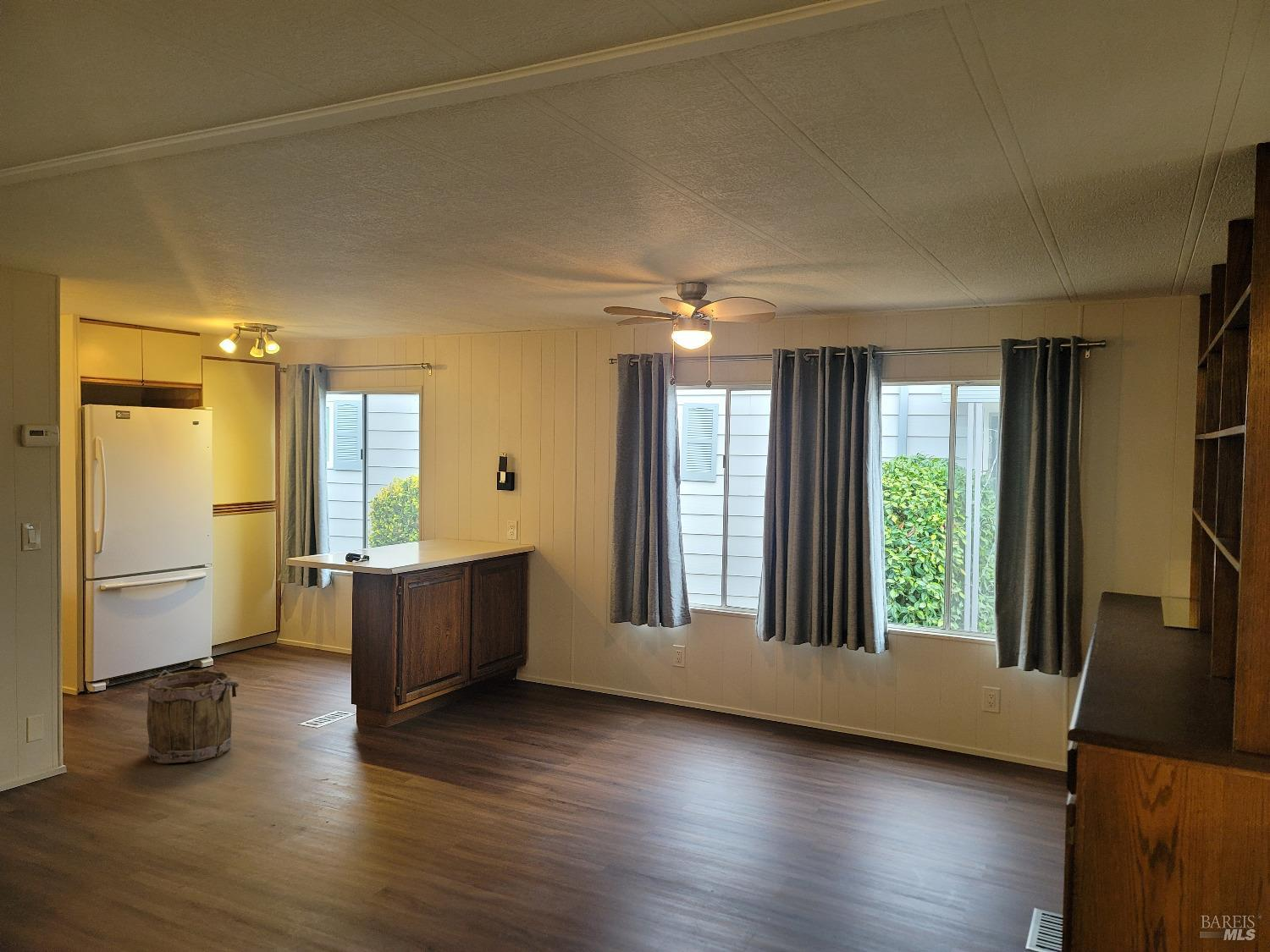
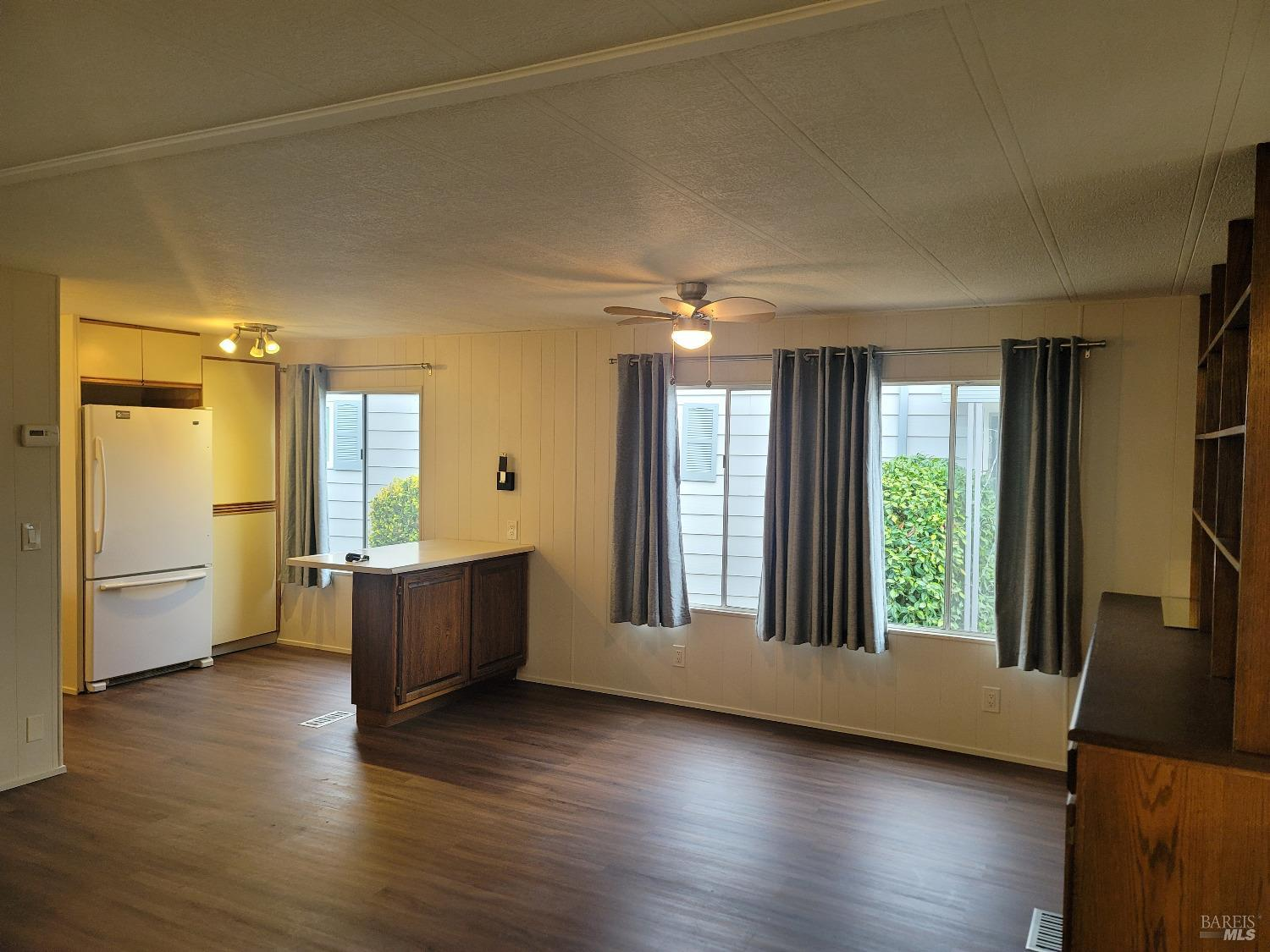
- bucket [146,669,240,764]
